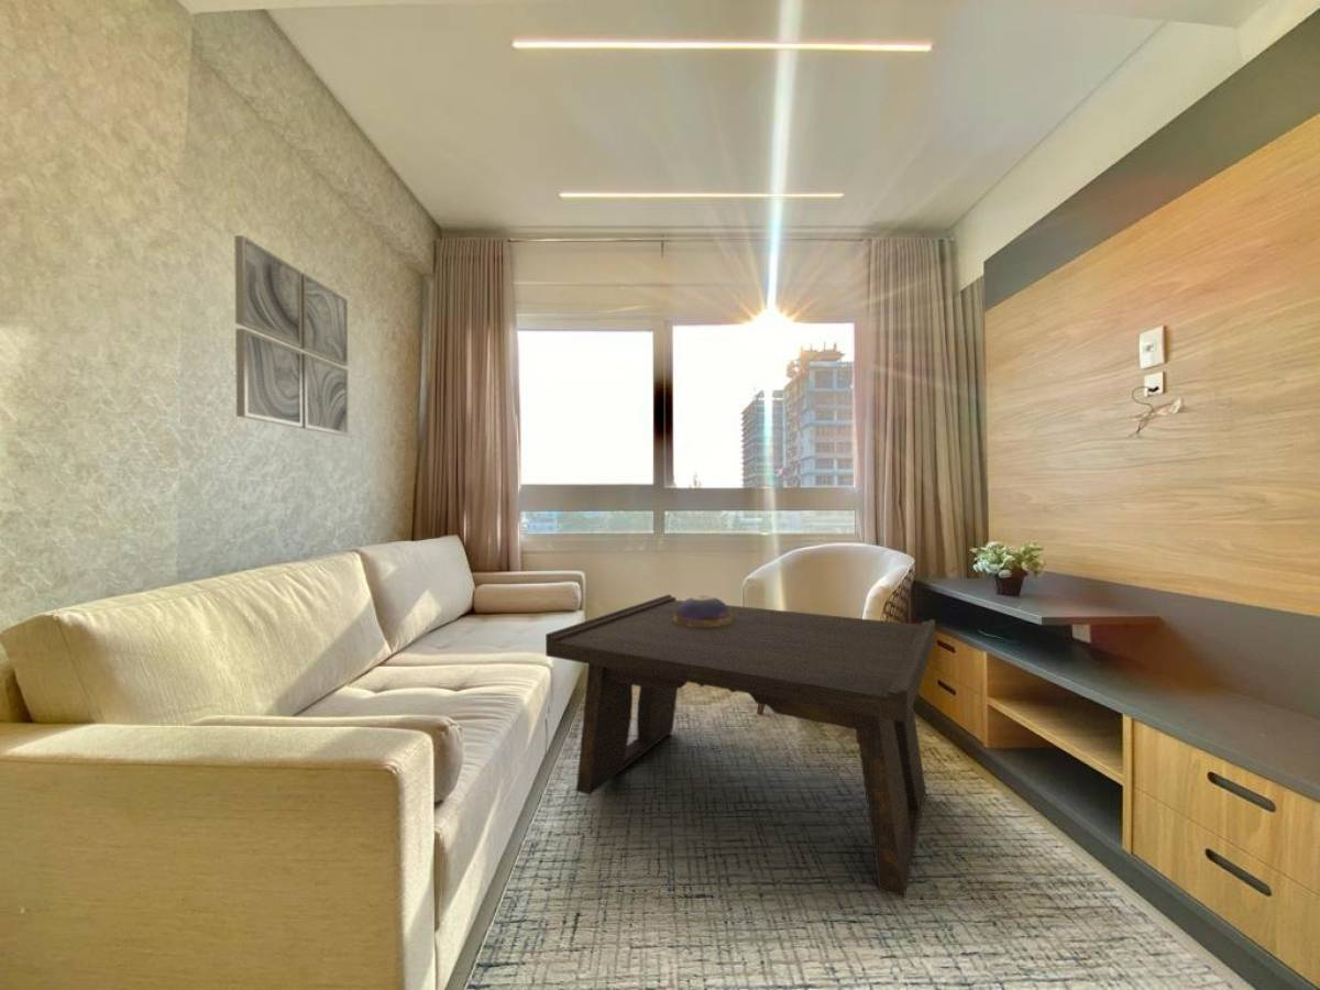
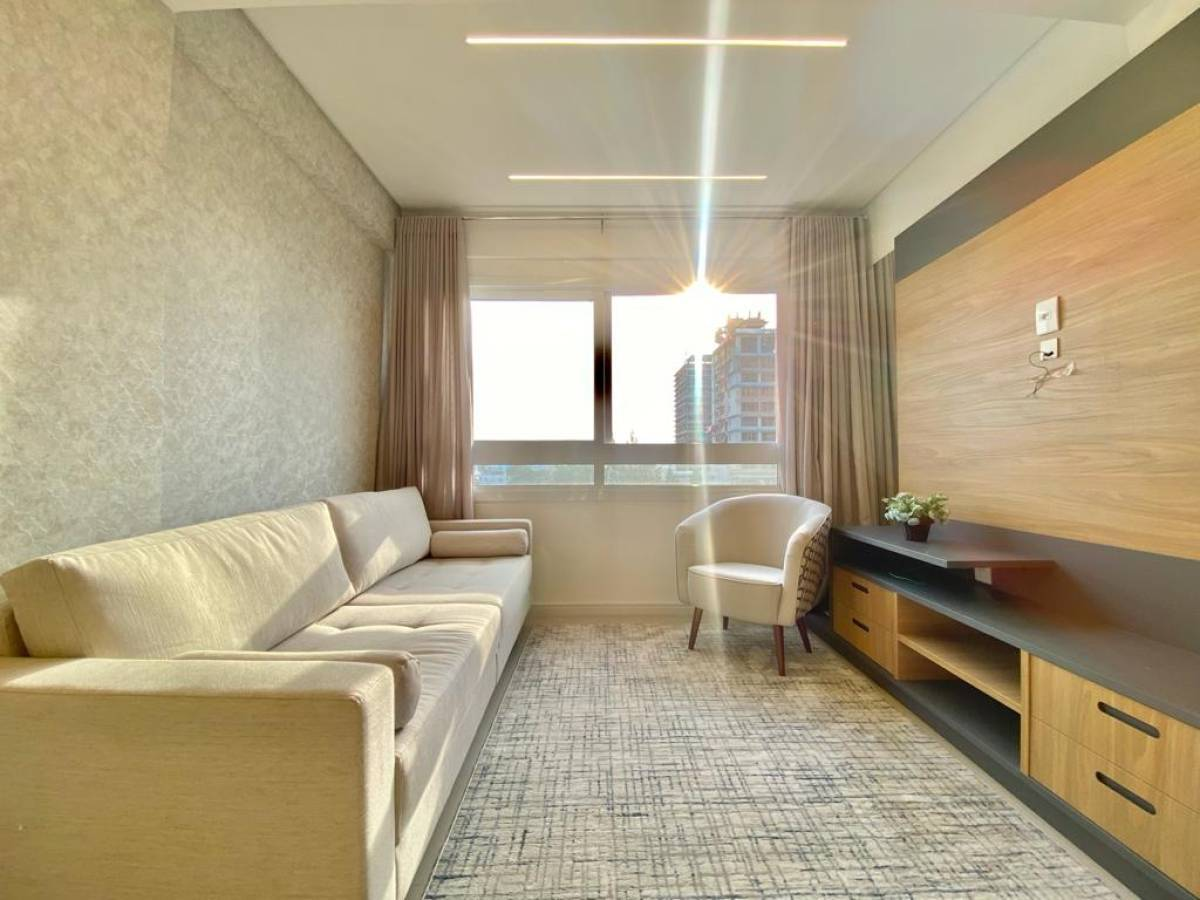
- wall art [233,234,350,437]
- coffee table [544,594,936,899]
- decorative bowl [674,594,733,627]
